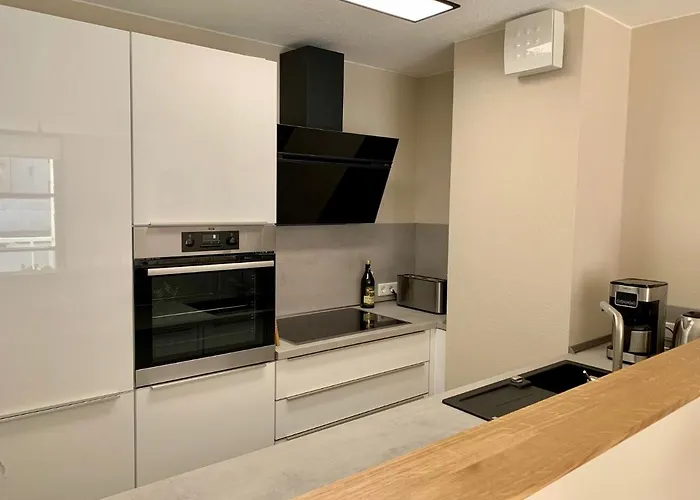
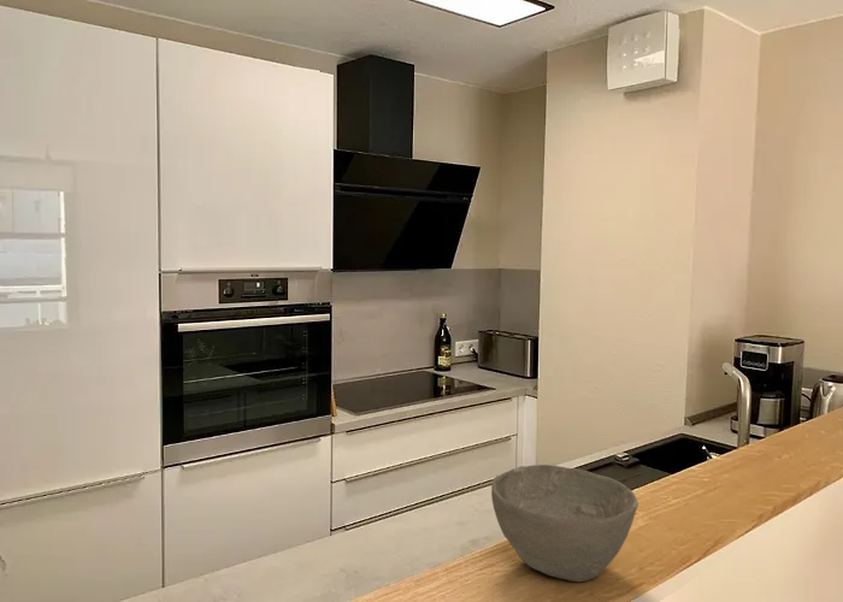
+ bowl [490,464,639,583]
